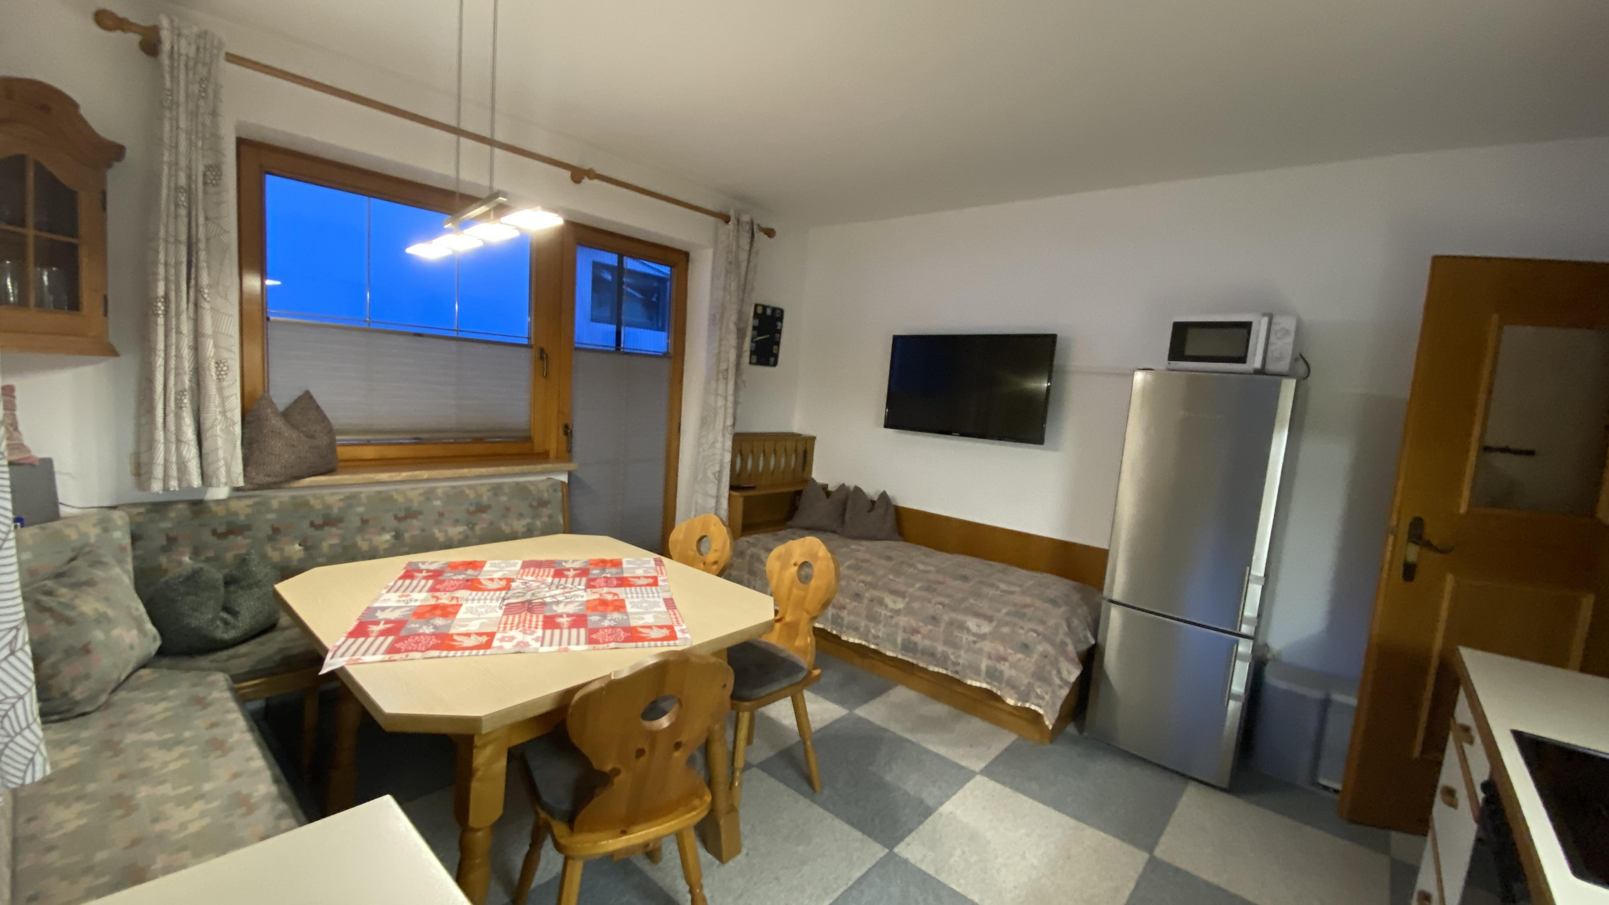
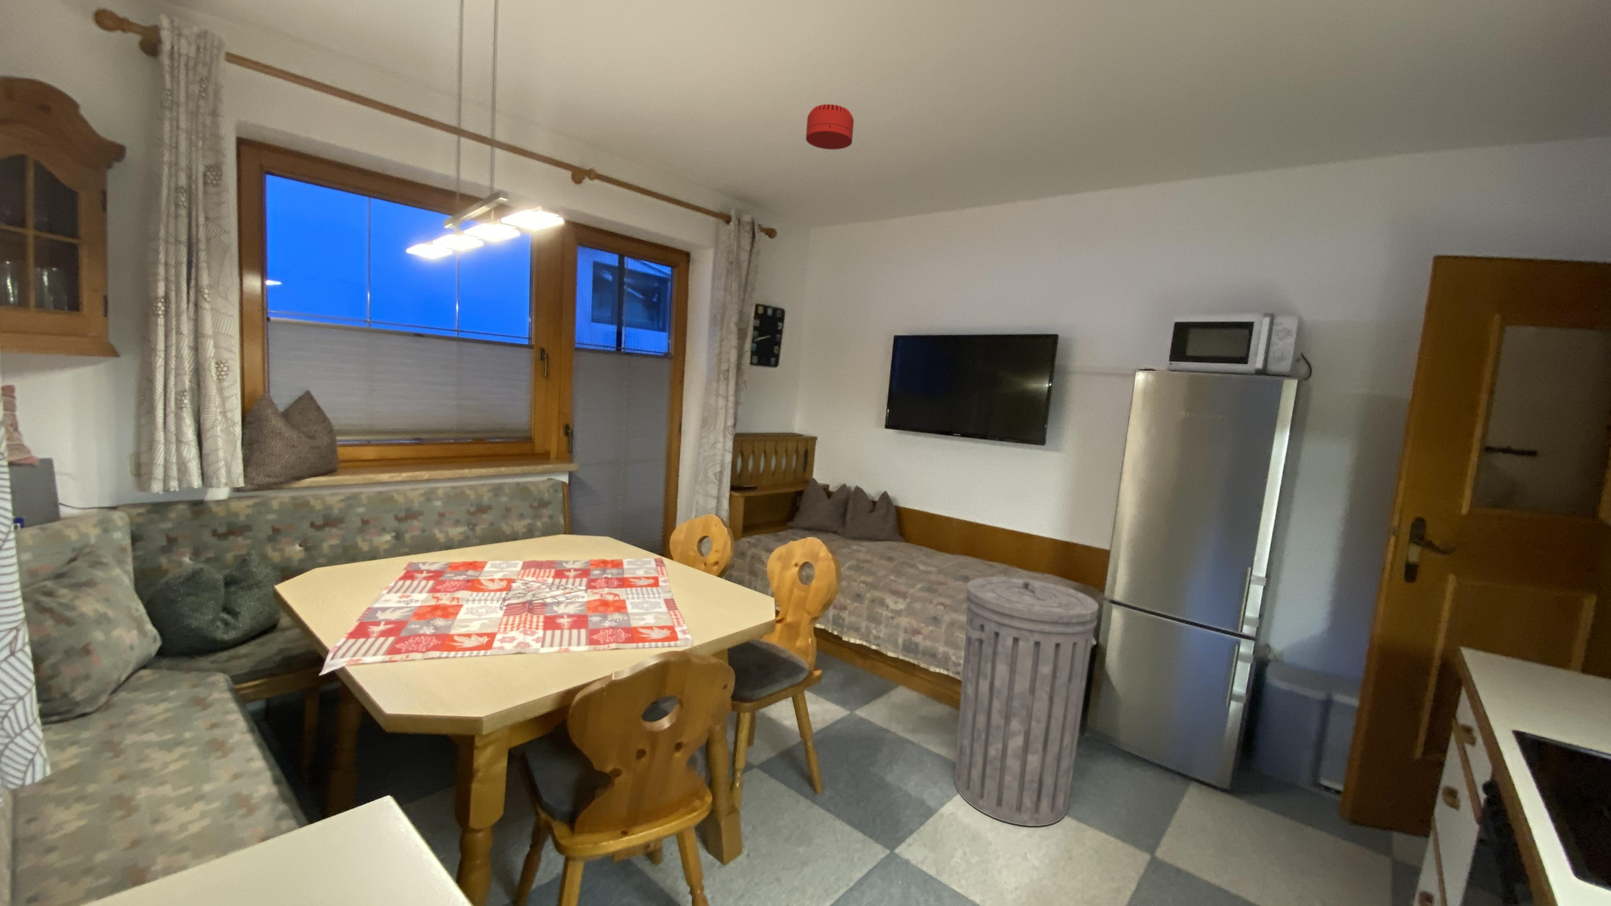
+ smoke detector [806,104,854,150]
+ trash can [954,576,1099,826]
